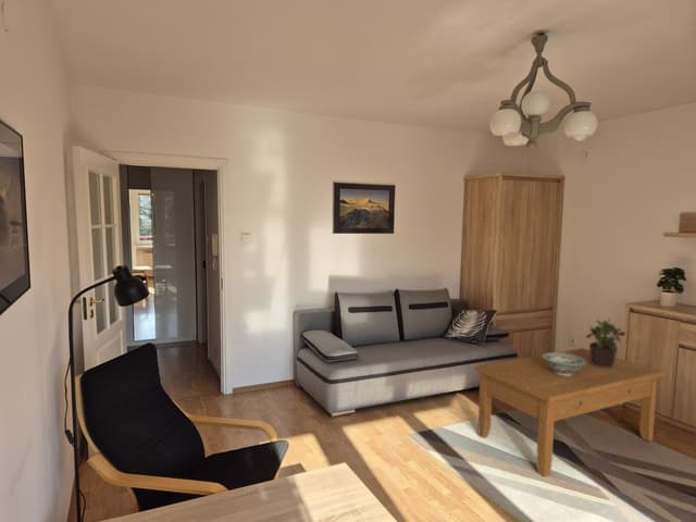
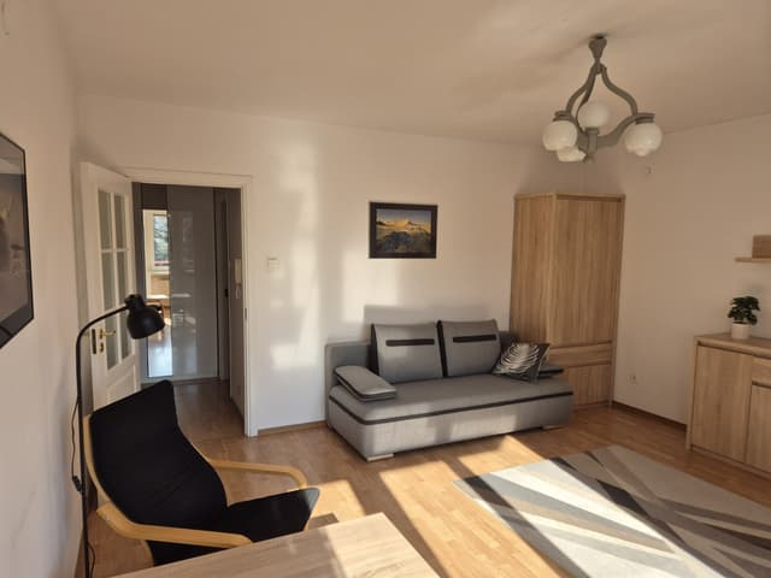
- coffee table [473,347,667,477]
- potted plant [585,318,626,369]
- decorative bowl [543,351,586,376]
